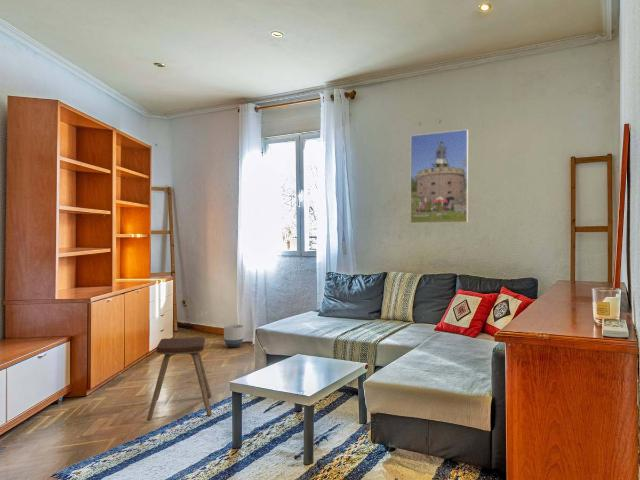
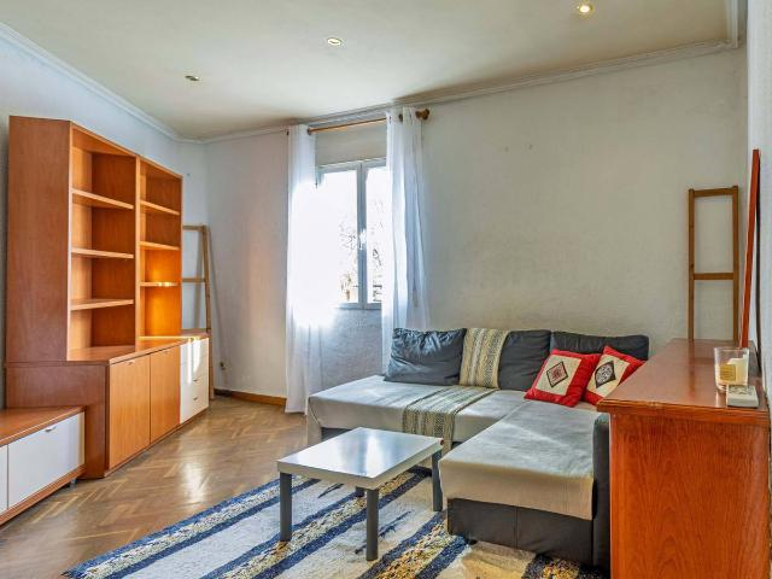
- music stool [146,336,213,422]
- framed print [409,128,469,224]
- planter [223,324,245,348]
